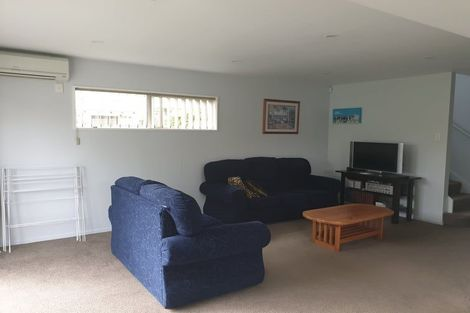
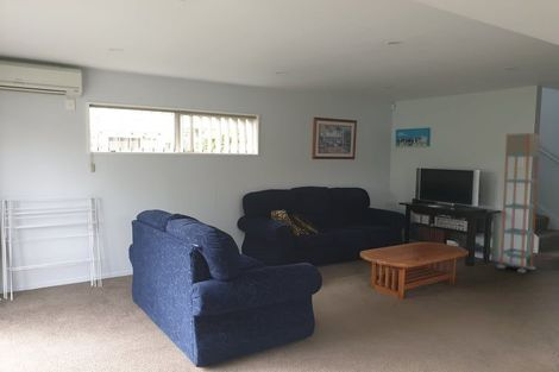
+ shelving unit [496,132,541,275]
